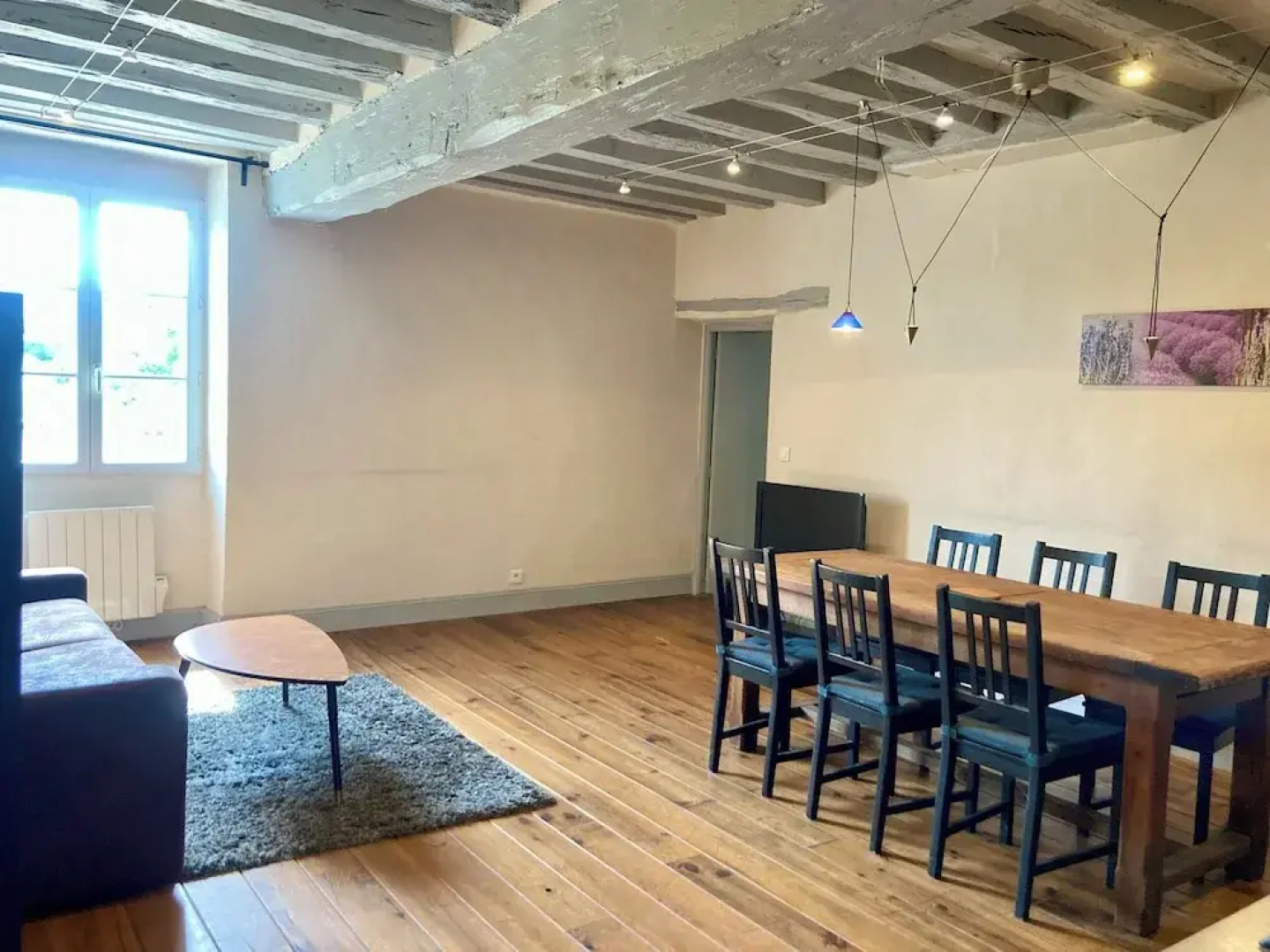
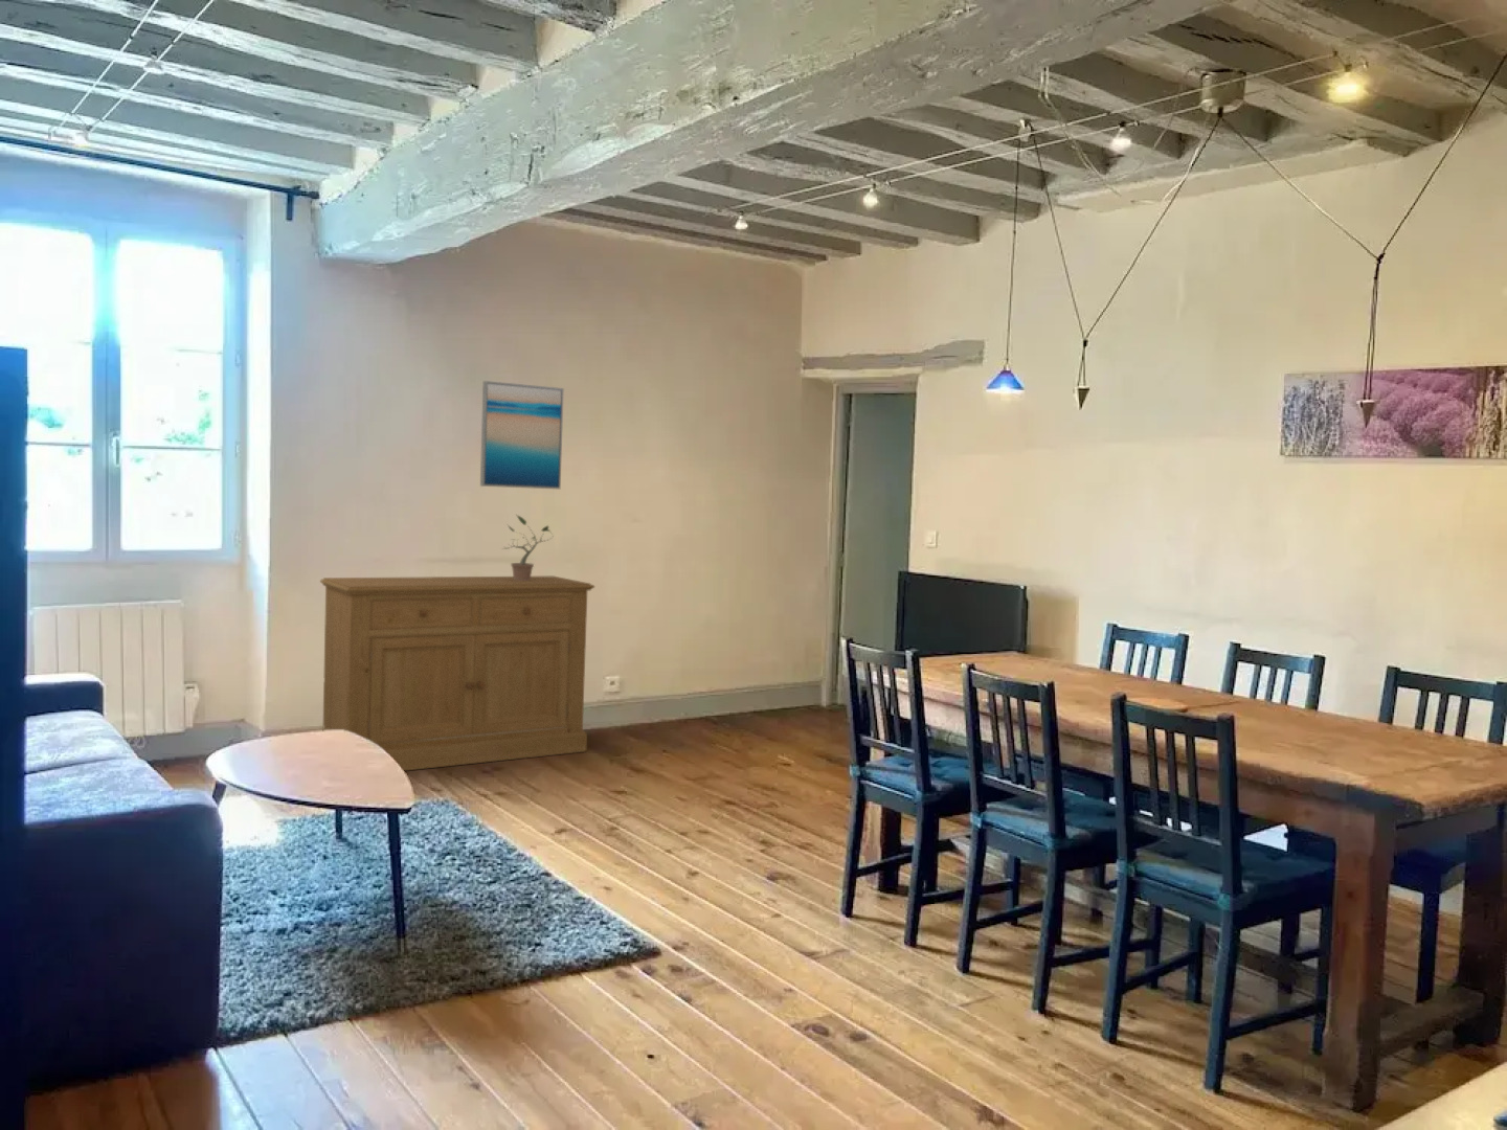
+ potted plant [501,514,554,580]
+ sideboard [319,576,596,773]
+ wall art [479,380,565,490]
